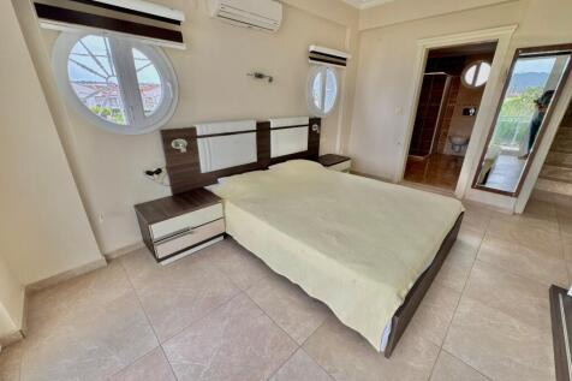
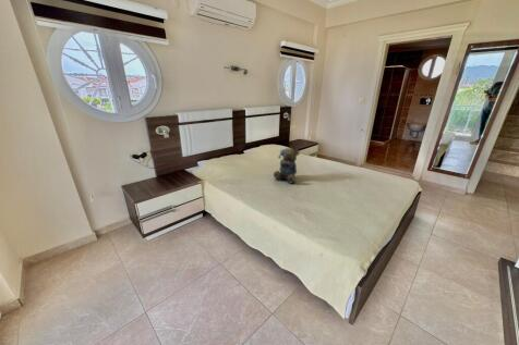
+ teddy bear [273,147,301,184]
